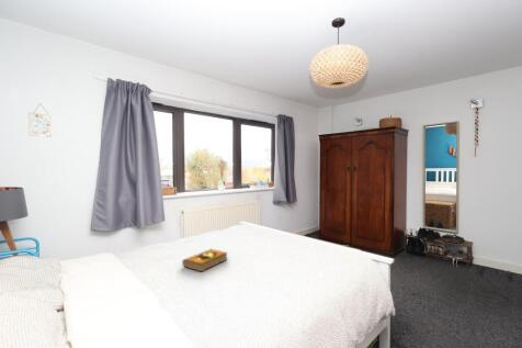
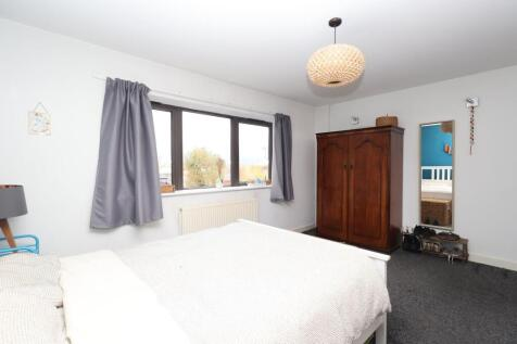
- hardback book [181,248,228,272]
